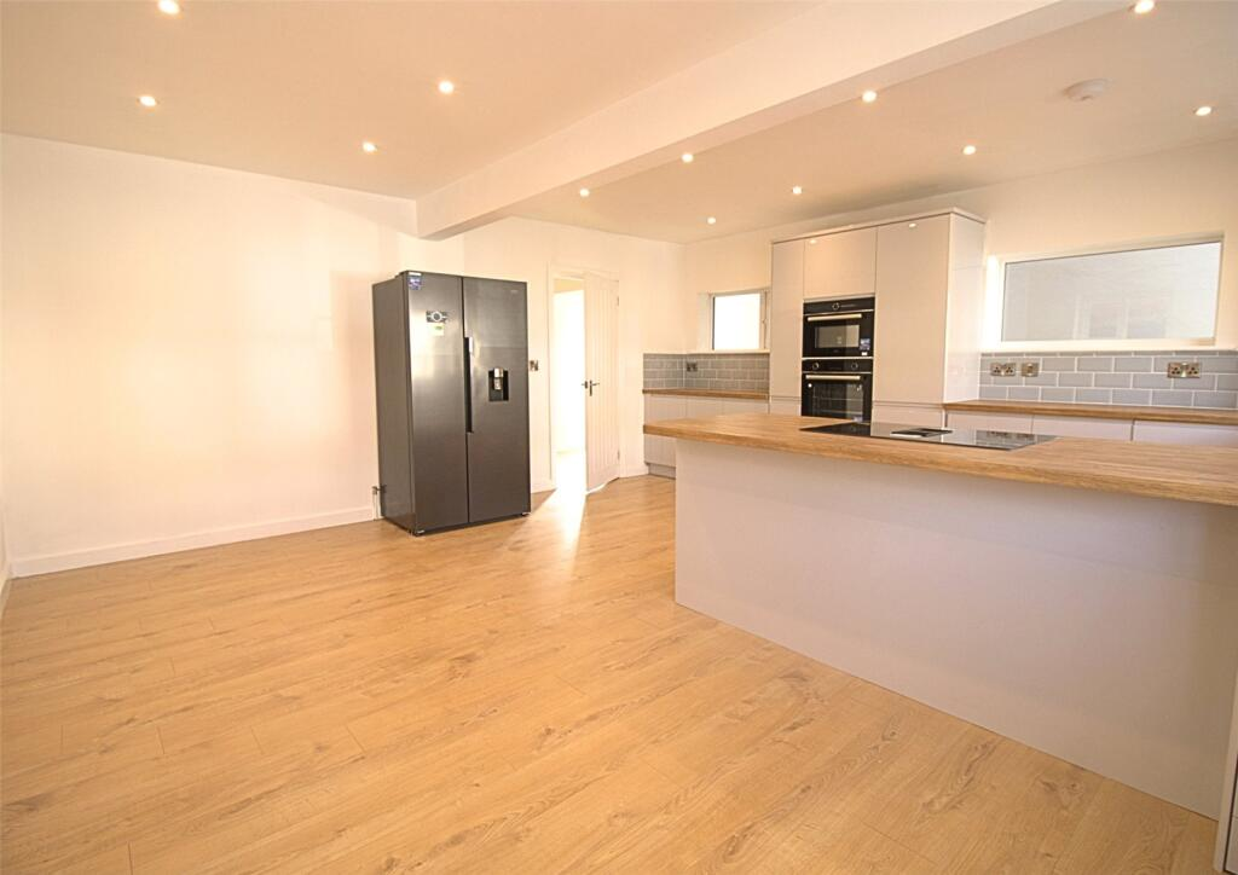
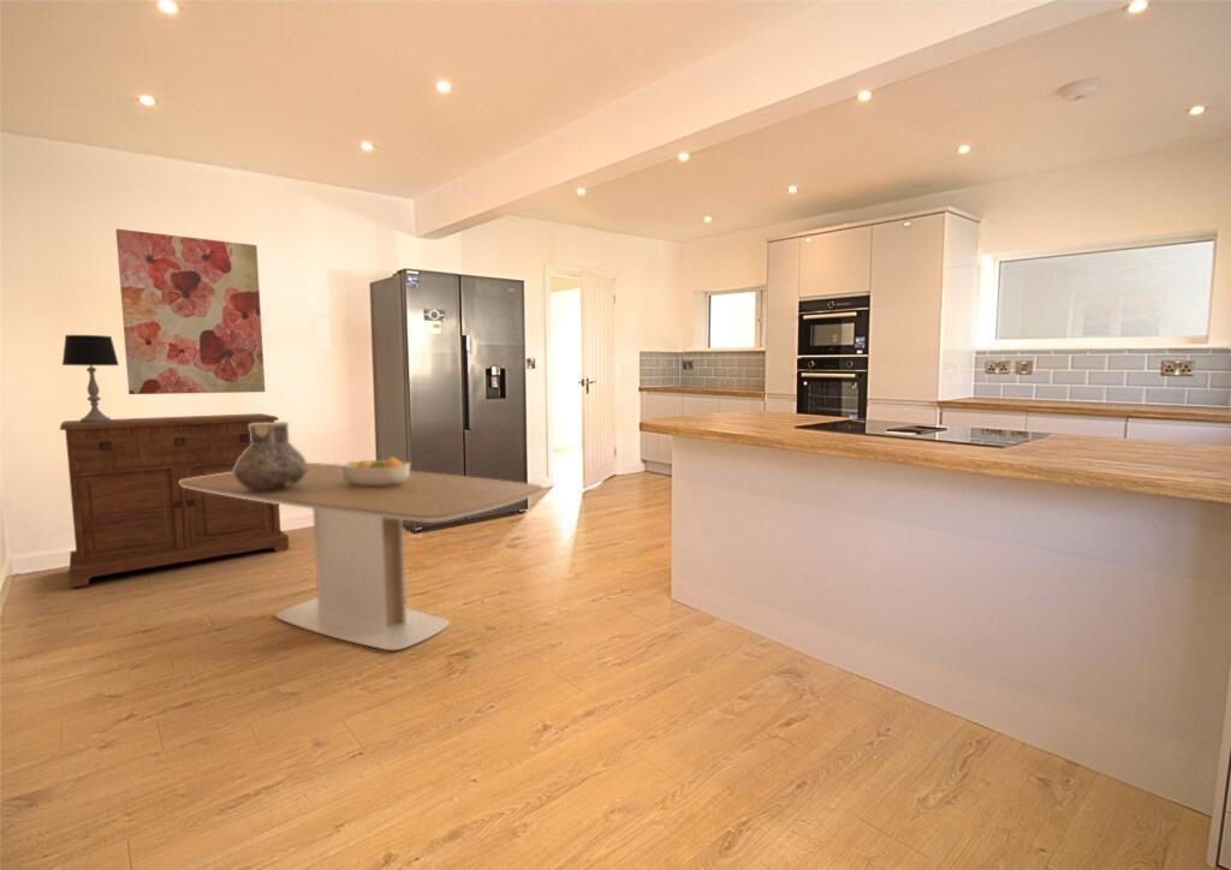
+ sideboard [59,412,290,589]
+ dining table [179,461,545,651]
+ fruit bowl [340,455,411,487]
+ wall art [115,227,267,395]
+ table lamp [61,334,120,423]
+ vase [233,421,308,490]
